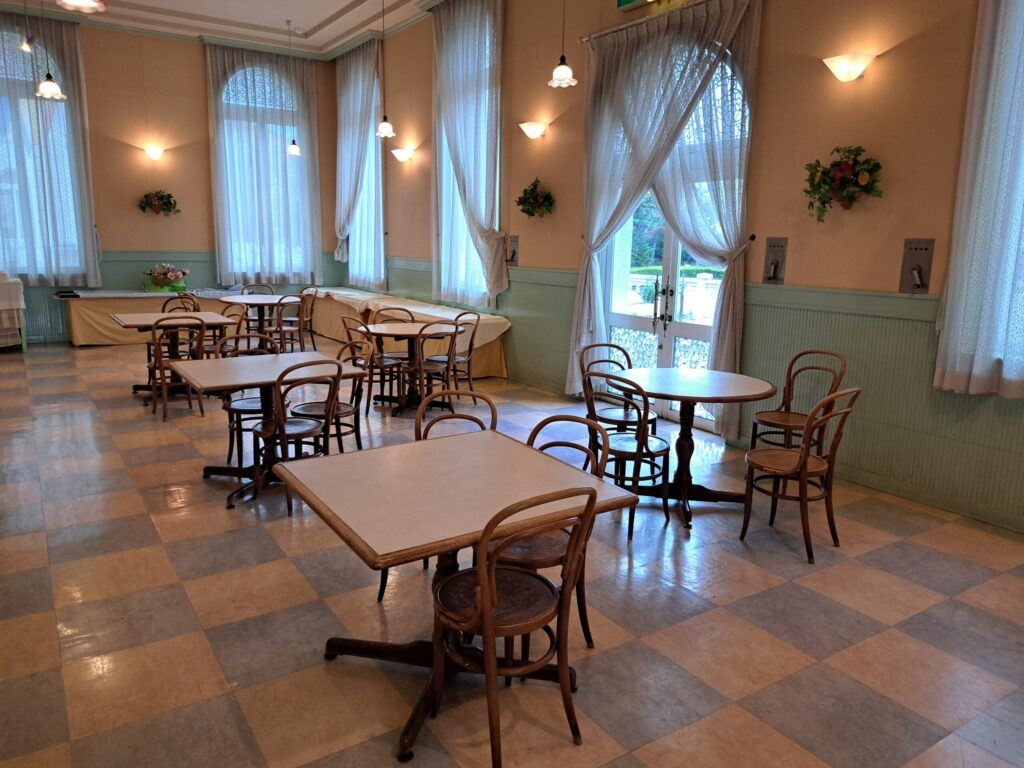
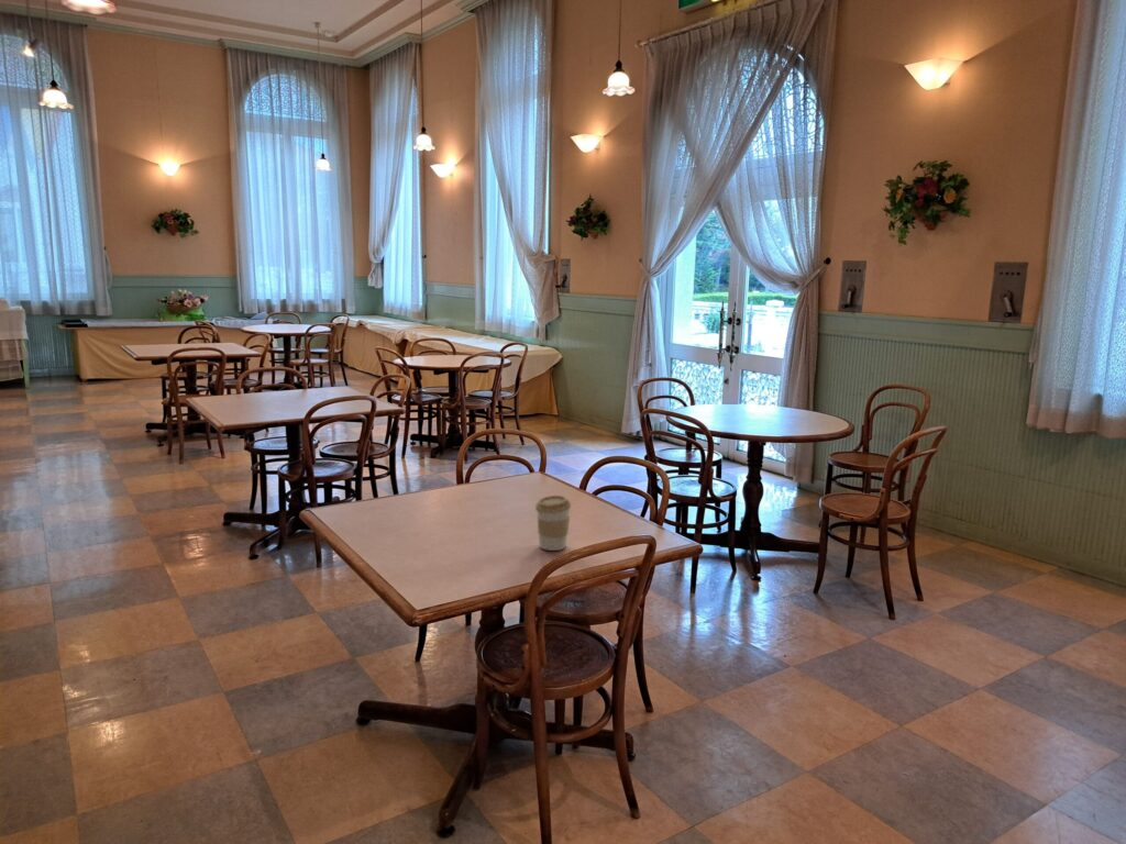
+ coffee cup [534,495,572,552]
